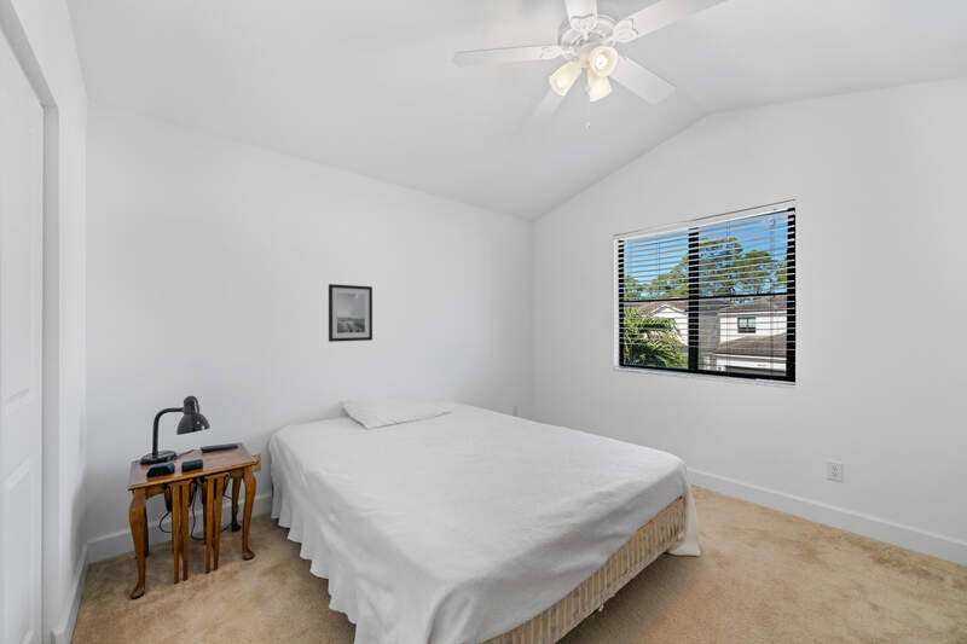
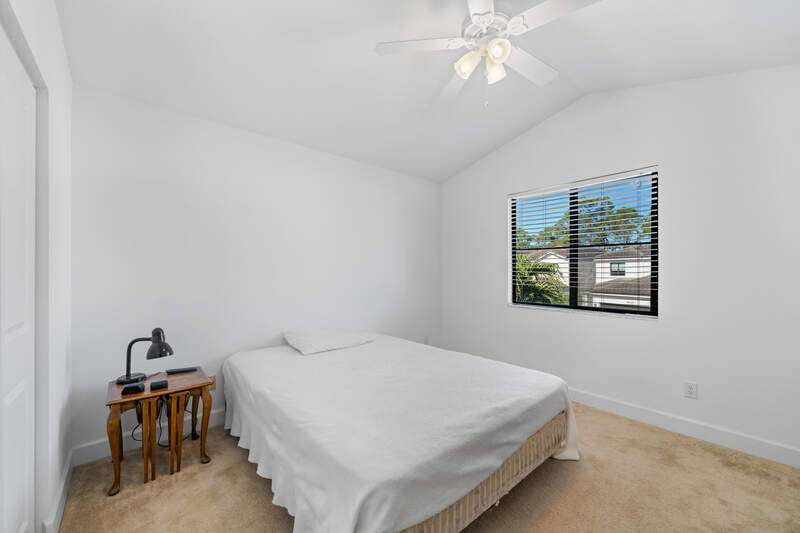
- wall art [328,283,374,343]
